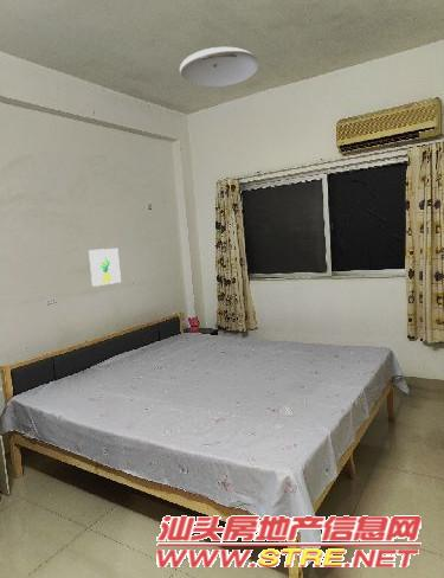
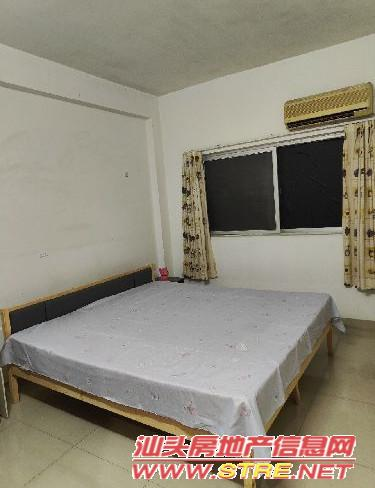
- ceiling light [179,46,260,88]
- wall art [88,248,122,288]
